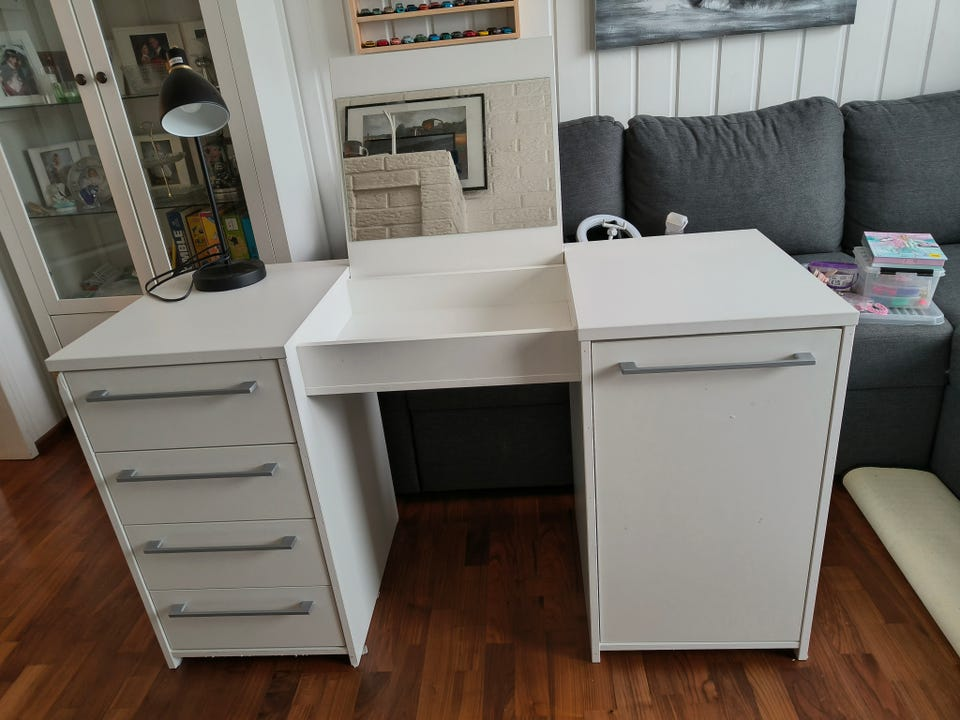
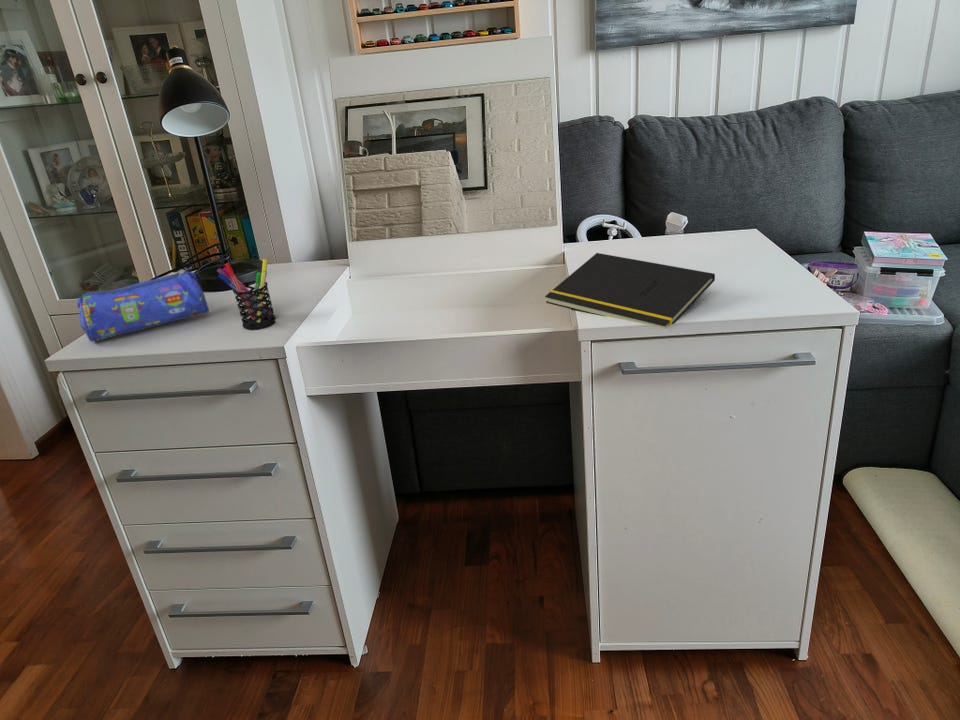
+ pen holder [216,258,277,331]
+ notepad [544,252,716,329]
+ pencil case [76,268,210,342]
